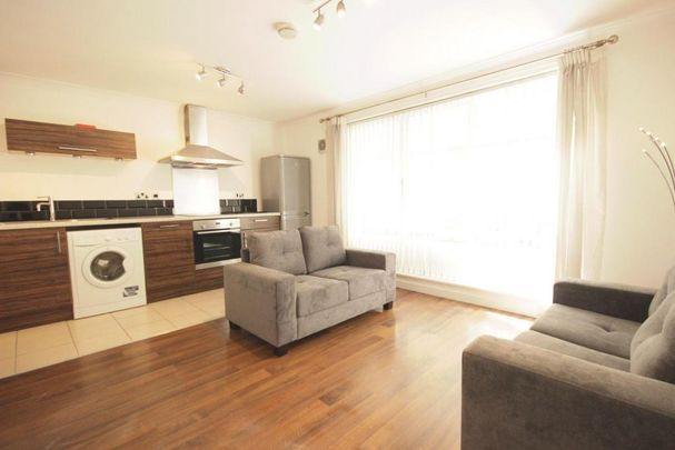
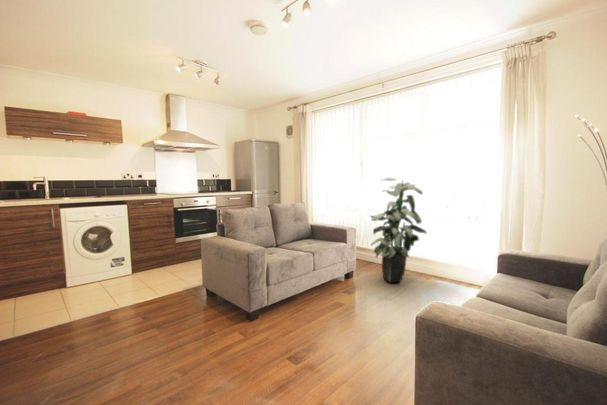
+ indoor plant [369,177,428,283]
